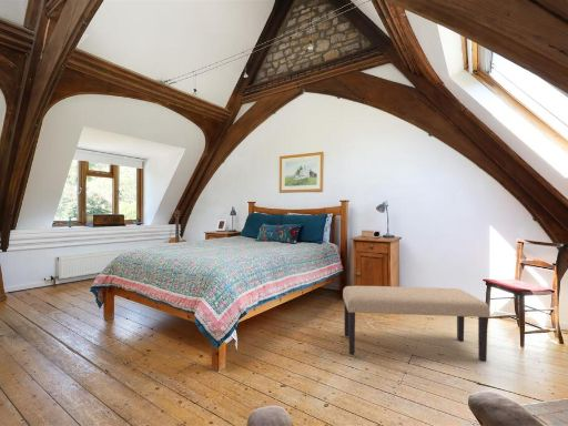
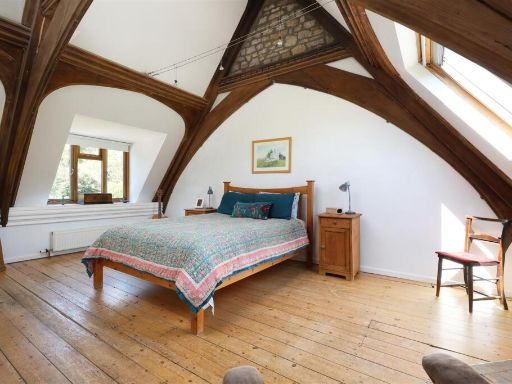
- bench [342,285,491,362]
